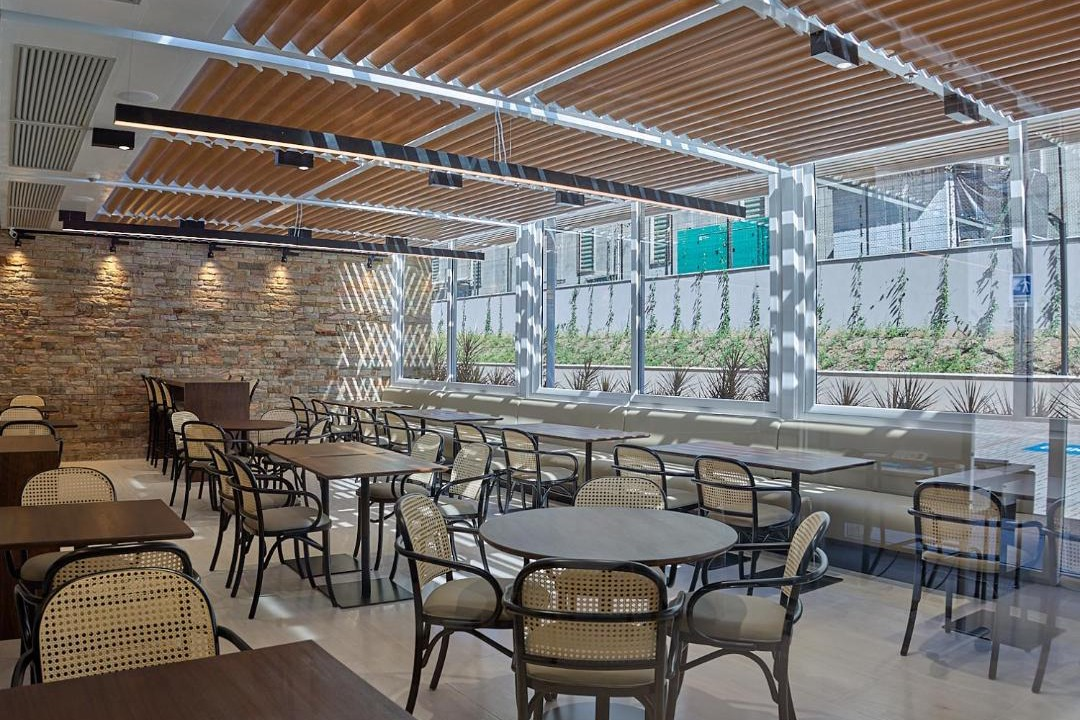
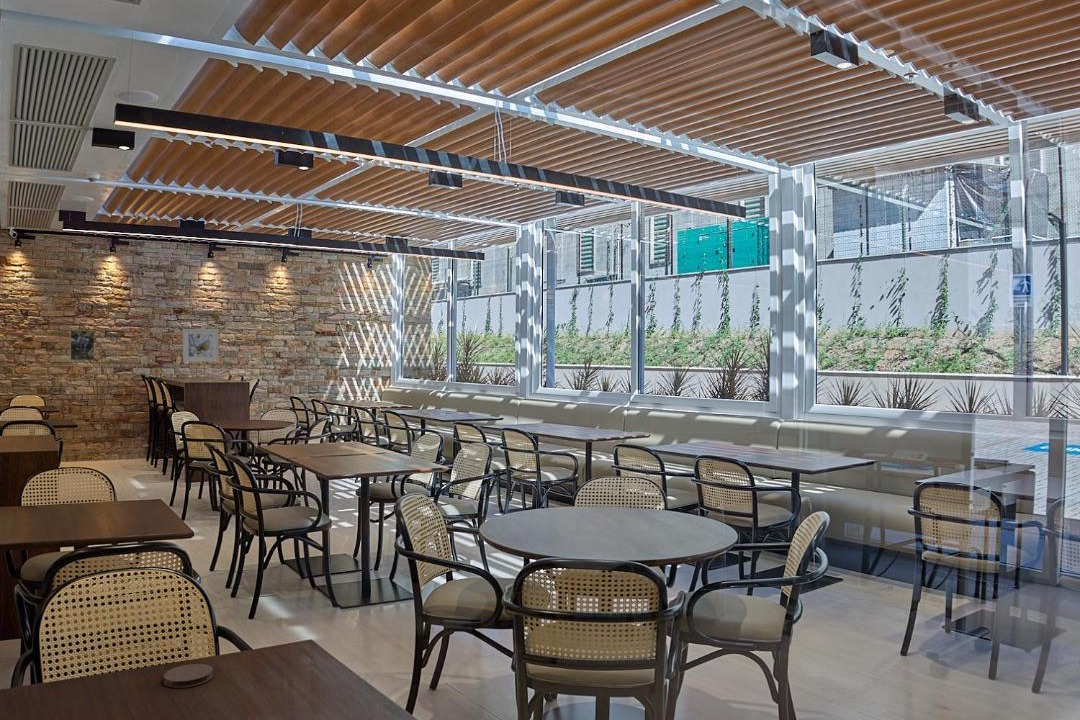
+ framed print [69,329,96,361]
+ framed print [182,328,219,363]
+ coaster [163,663,214,689]
